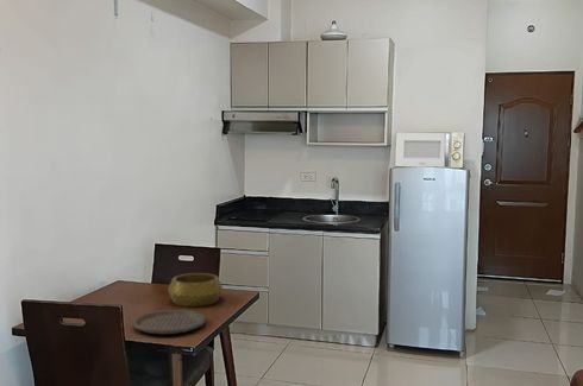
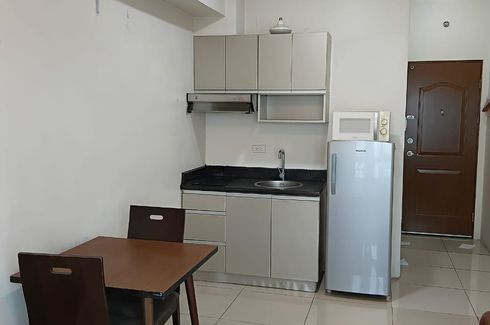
- decorative bowl [167,272,224,308]
- plate [132,309,206,336]
